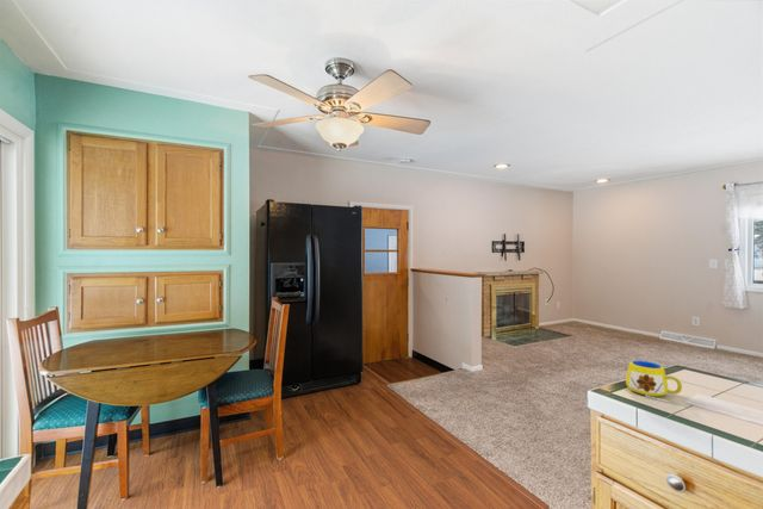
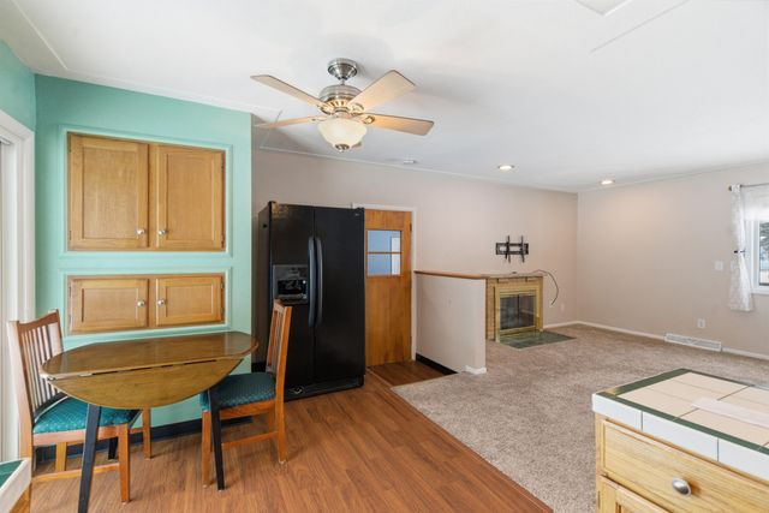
- mug [625,360,683,403]
